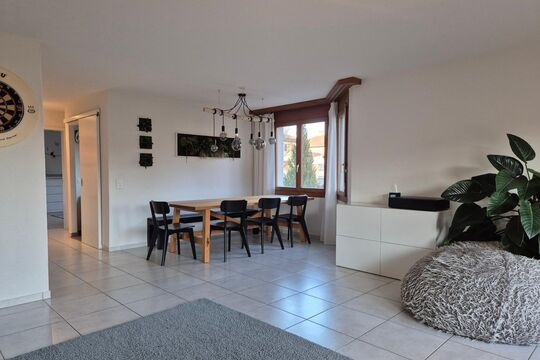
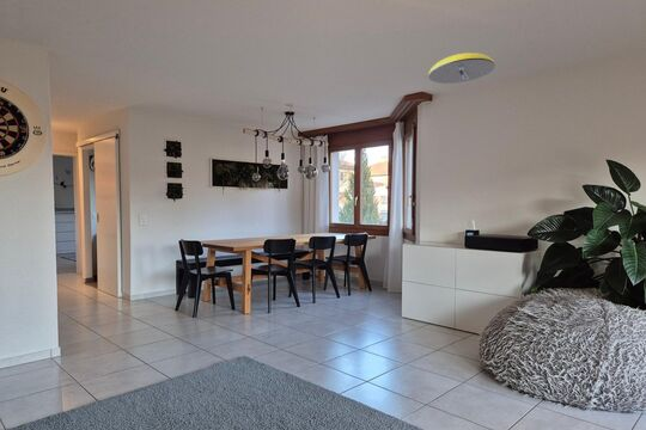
+ ceiling light [427,51,496,85]
